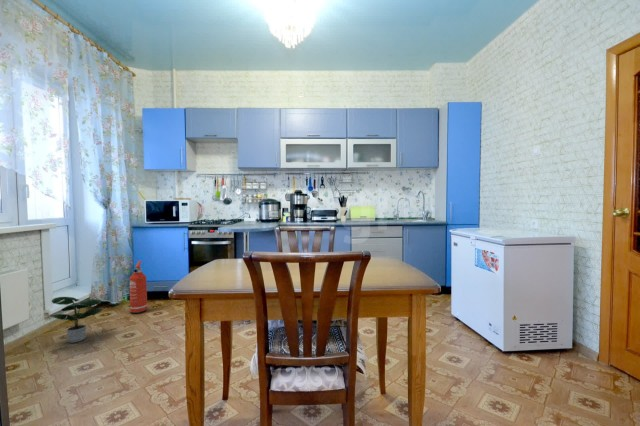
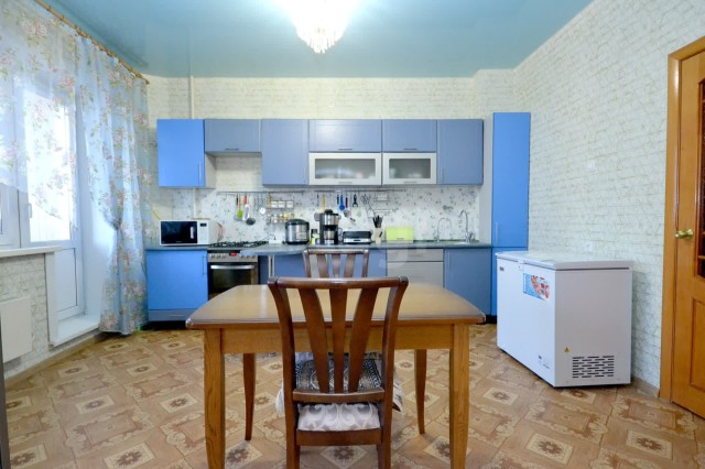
- fire extinguisher [129,260,148,314]
- potted plant [49,296,104,344]
